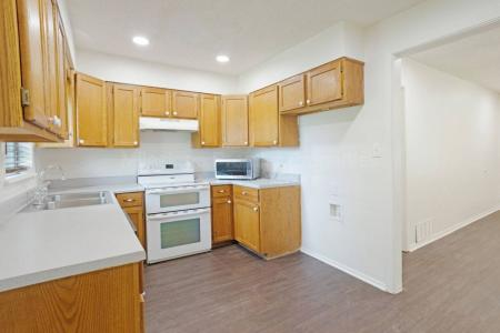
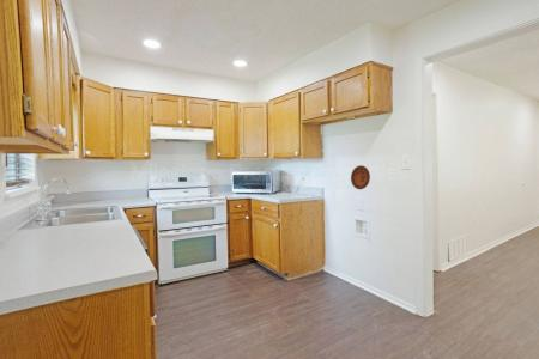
+ decorative plate [350,164,371,190]
